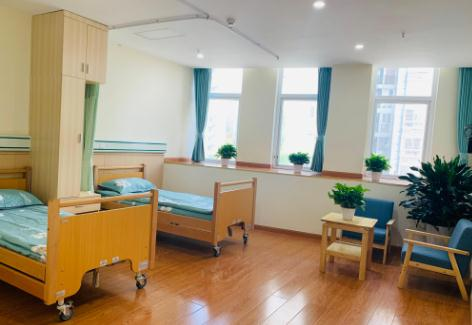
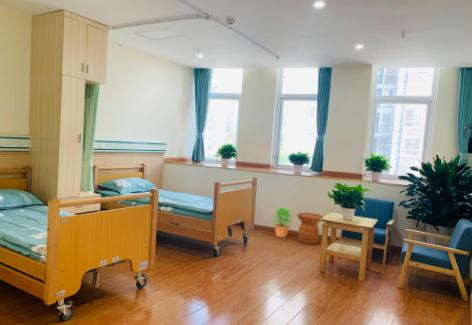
+ side table [296,212,324,245]
+ potted plant [271,206,294,238]
